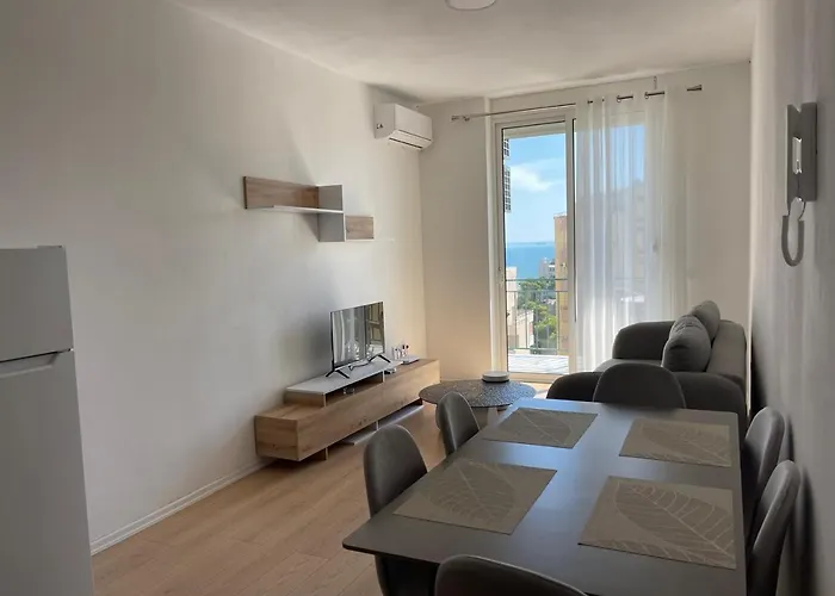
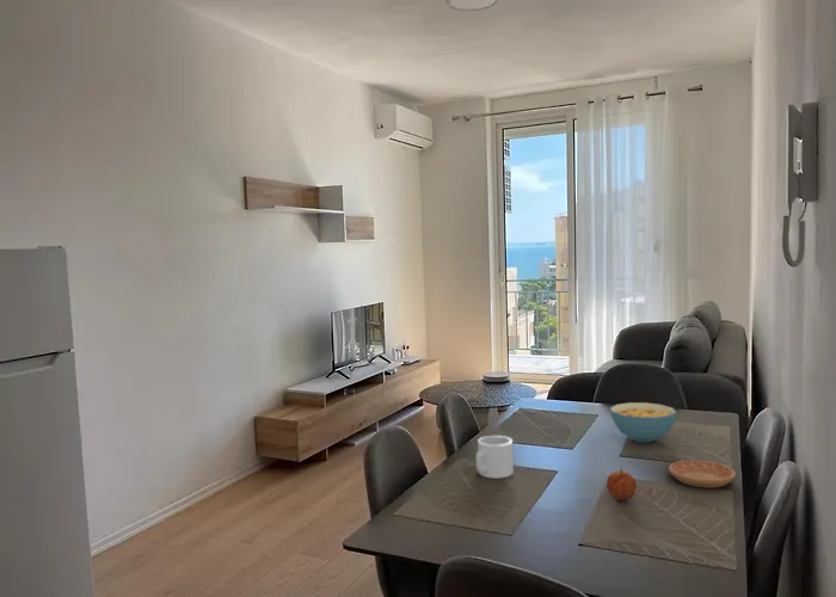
+ saucer [668,458,737,490]
+ cereal bowl [609,401,677,444]
+ fruit [606,467,638,501]
+ mug [475,435,515,480]
